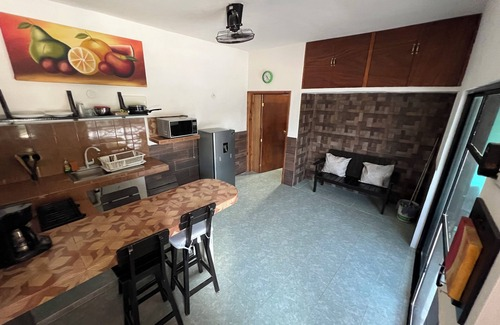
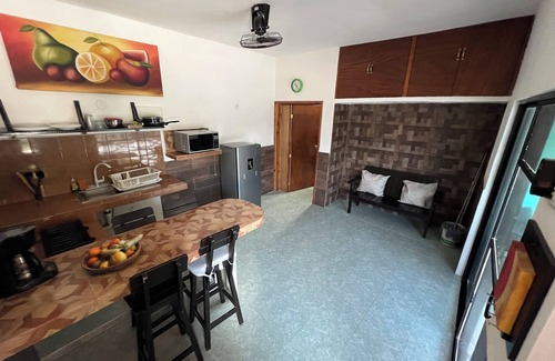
+ fruit bowl [80,233,144,277]
